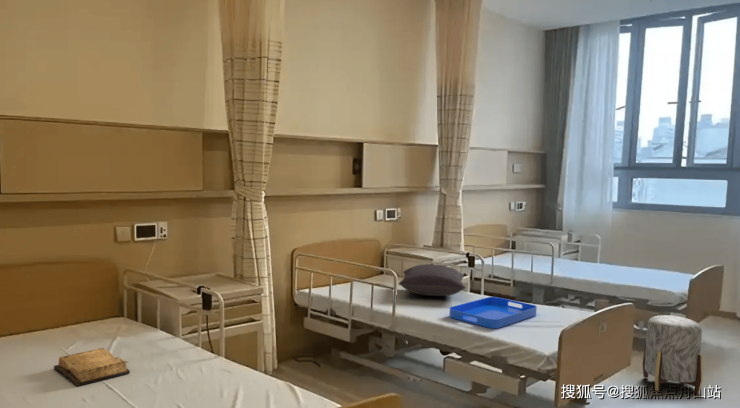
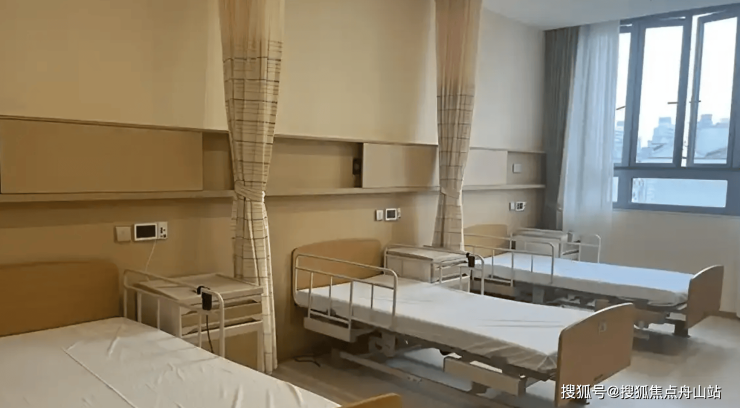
- pillow [398,263,467,297]
- stool [642,314,704,395]
- serving tray [448,296,538,330]
- diary [53,347,131,387]
